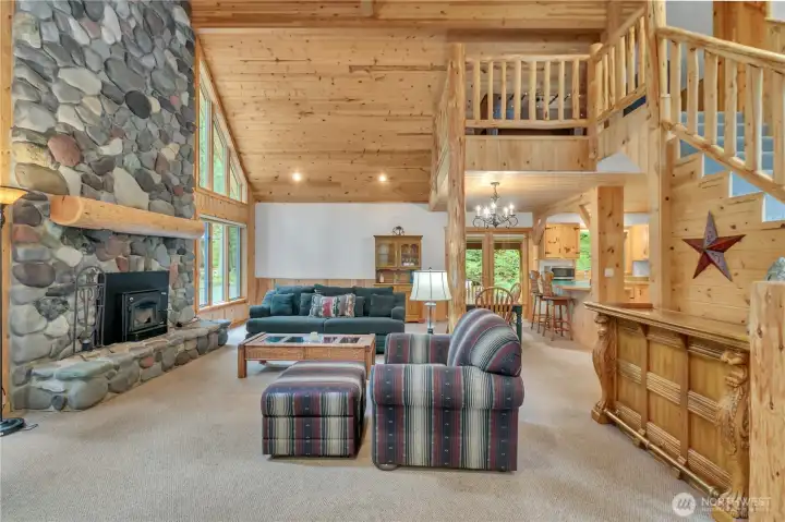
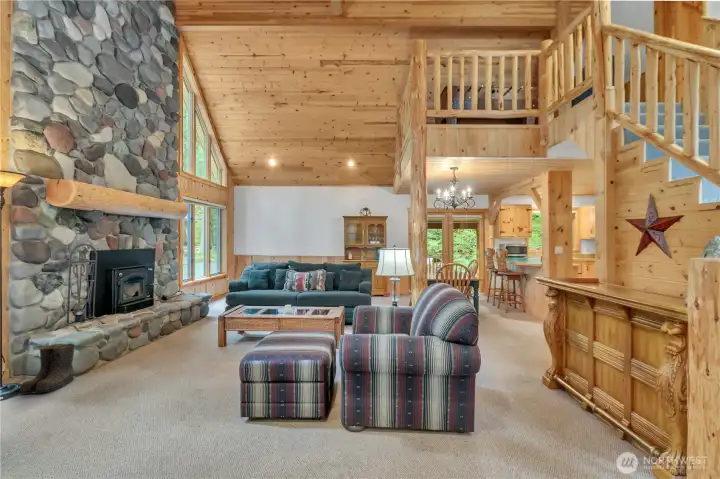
+ boots [17,342,76,395]
